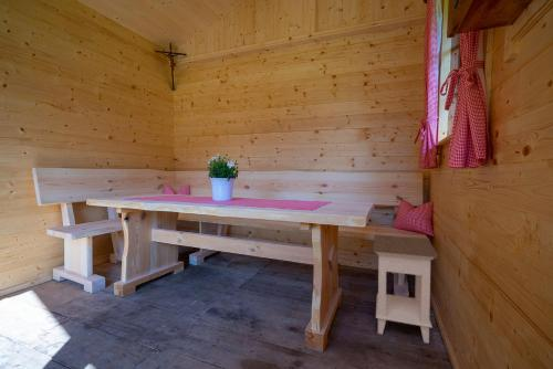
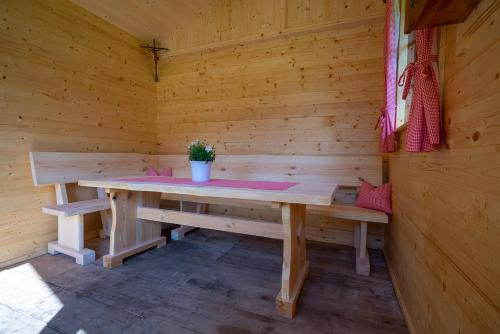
- nightstand [372,233,440,345]
